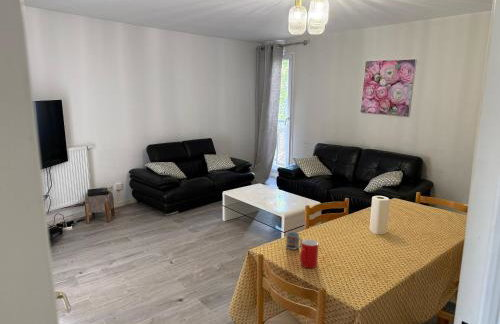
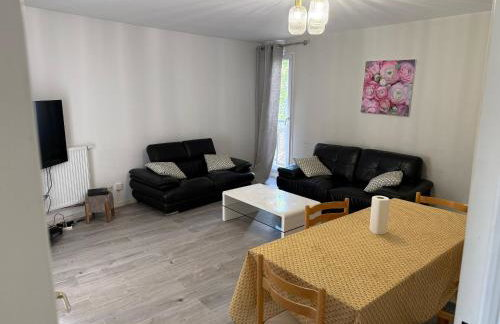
- cup [299,238,319,269]
- cup [285,231,303,251]
